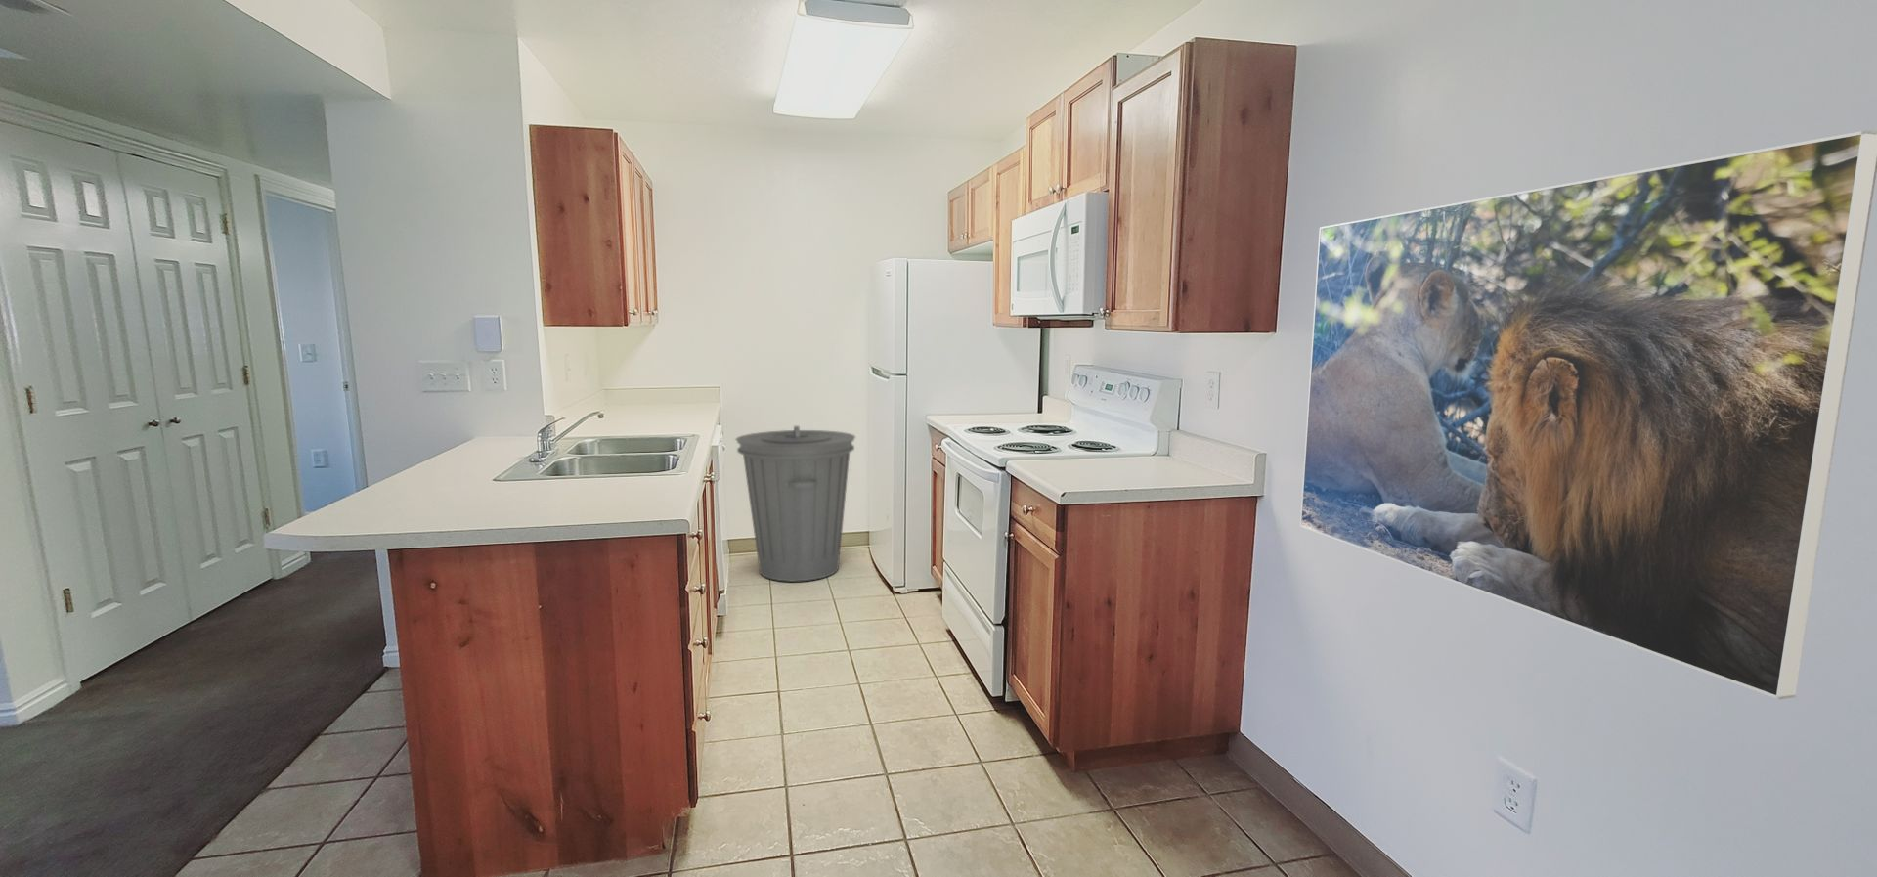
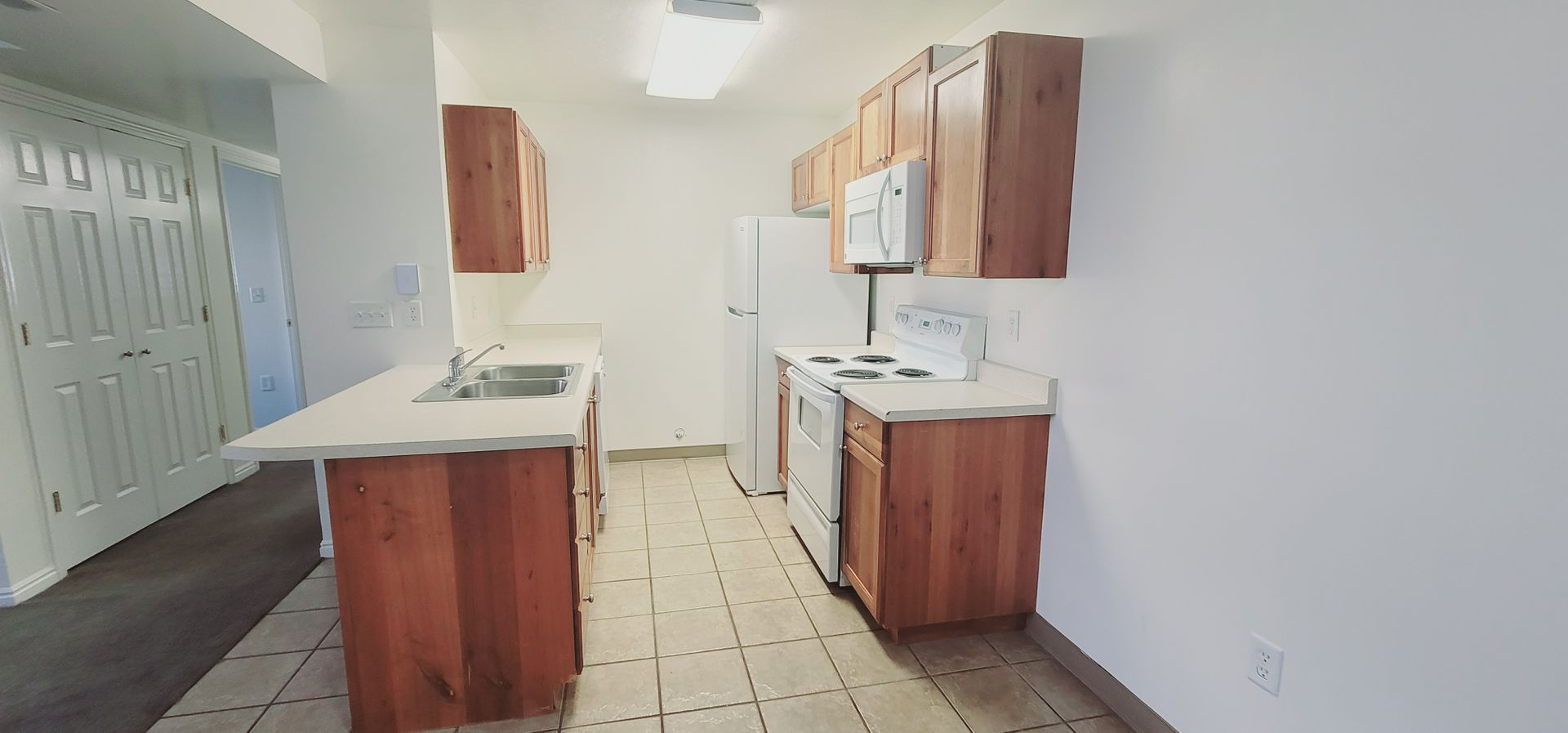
- trash can [734,425,856,583]
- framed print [1299,130,1877,700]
